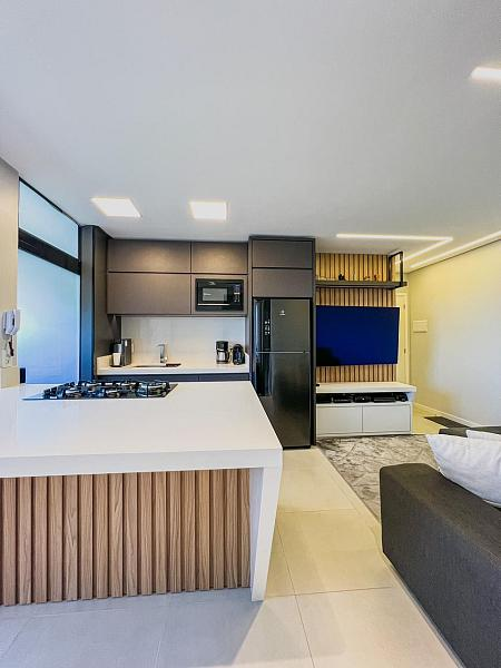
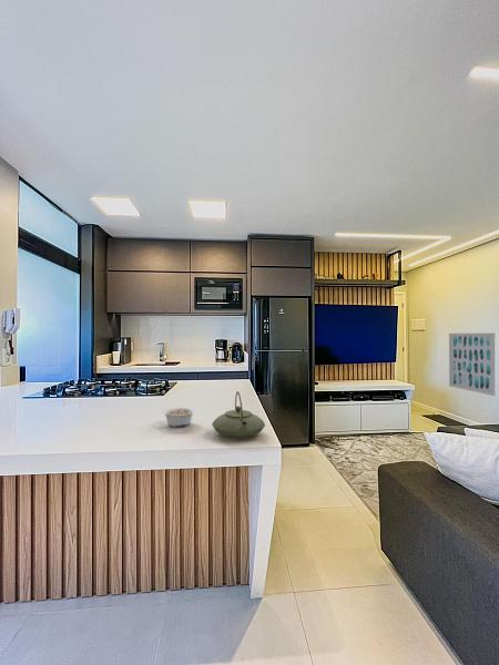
+ wall art [448,332,496,397]
+ legume [162,407,196,428]
+ teapot [211,390,266,439]
